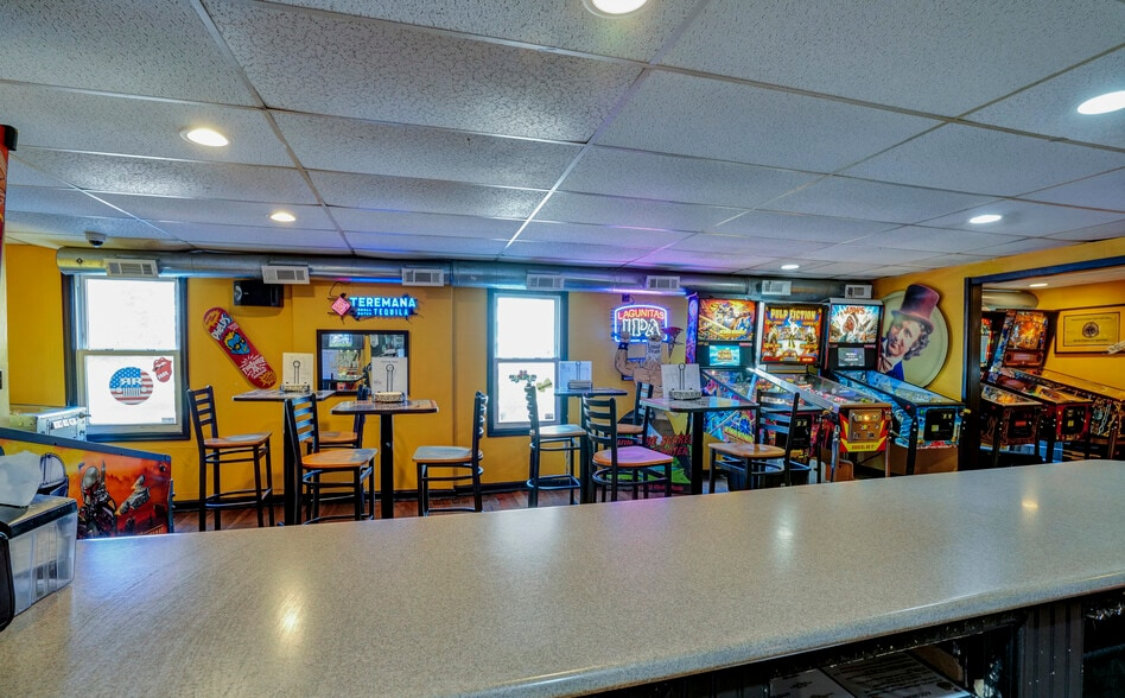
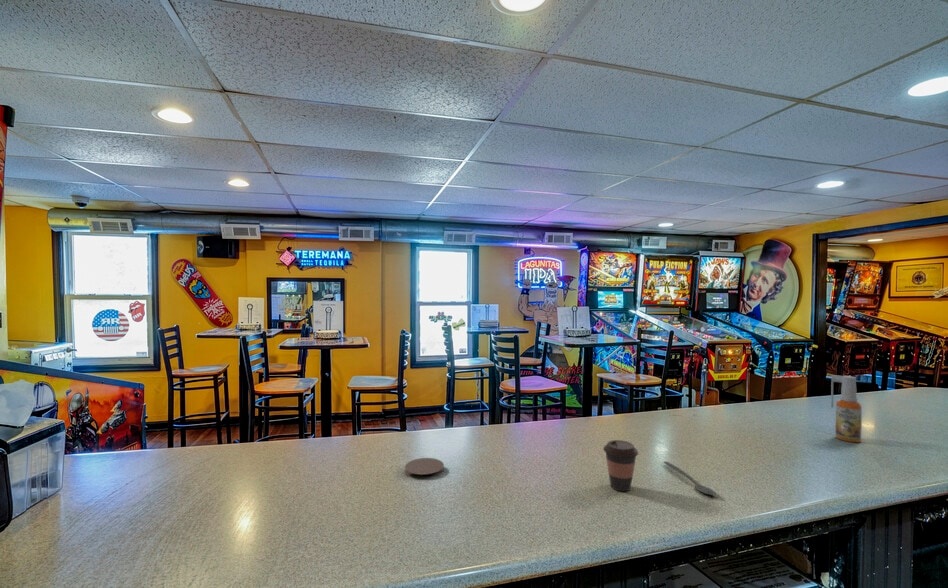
+ spray bottle [830,374,863,443]
+ spoon [662,461,717,496]
+ coaster [404,457,445,478]
+ coffee cup [602,439,639,492]
